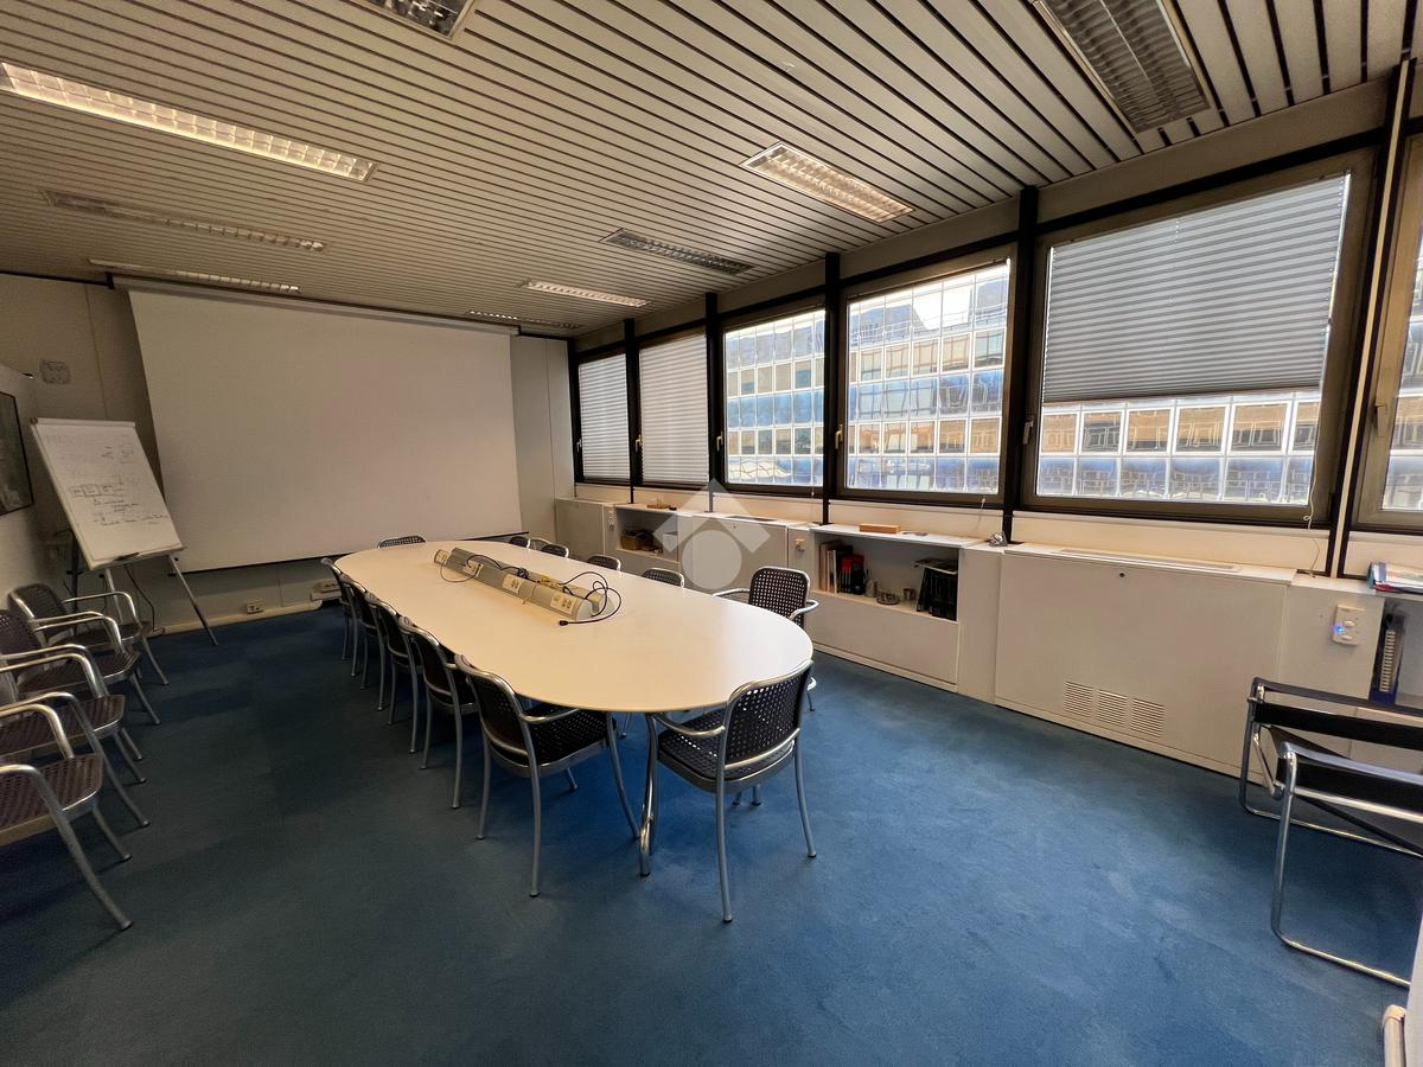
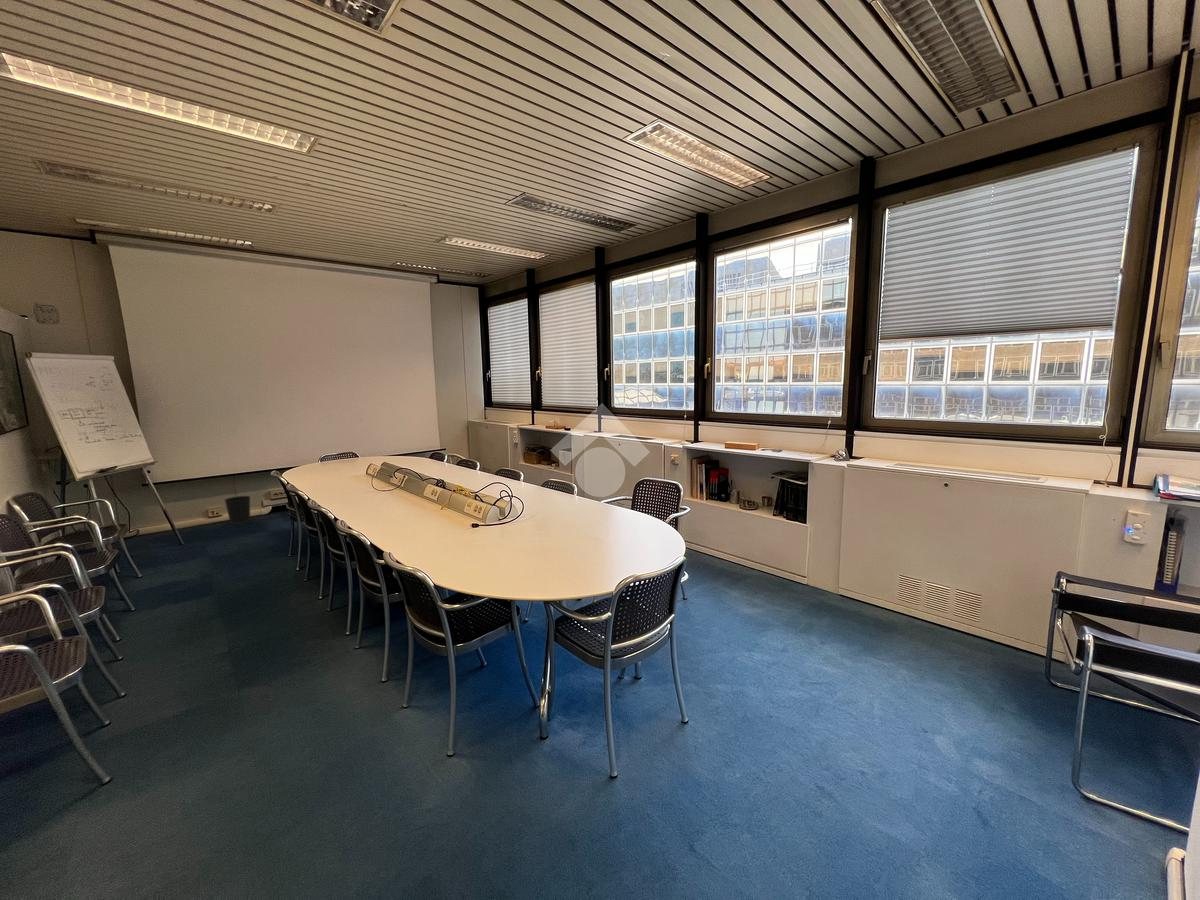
+ wastebasket [224,495,251,525]
